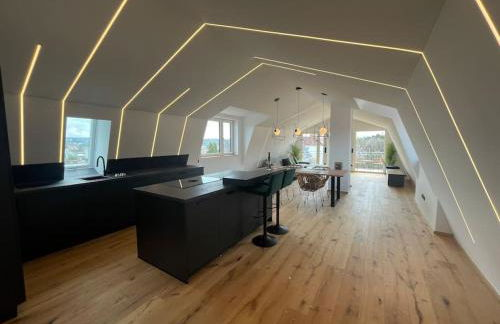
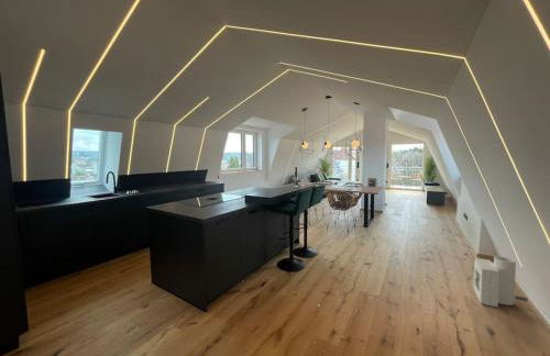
+ air purifier [473,255,529,308]
